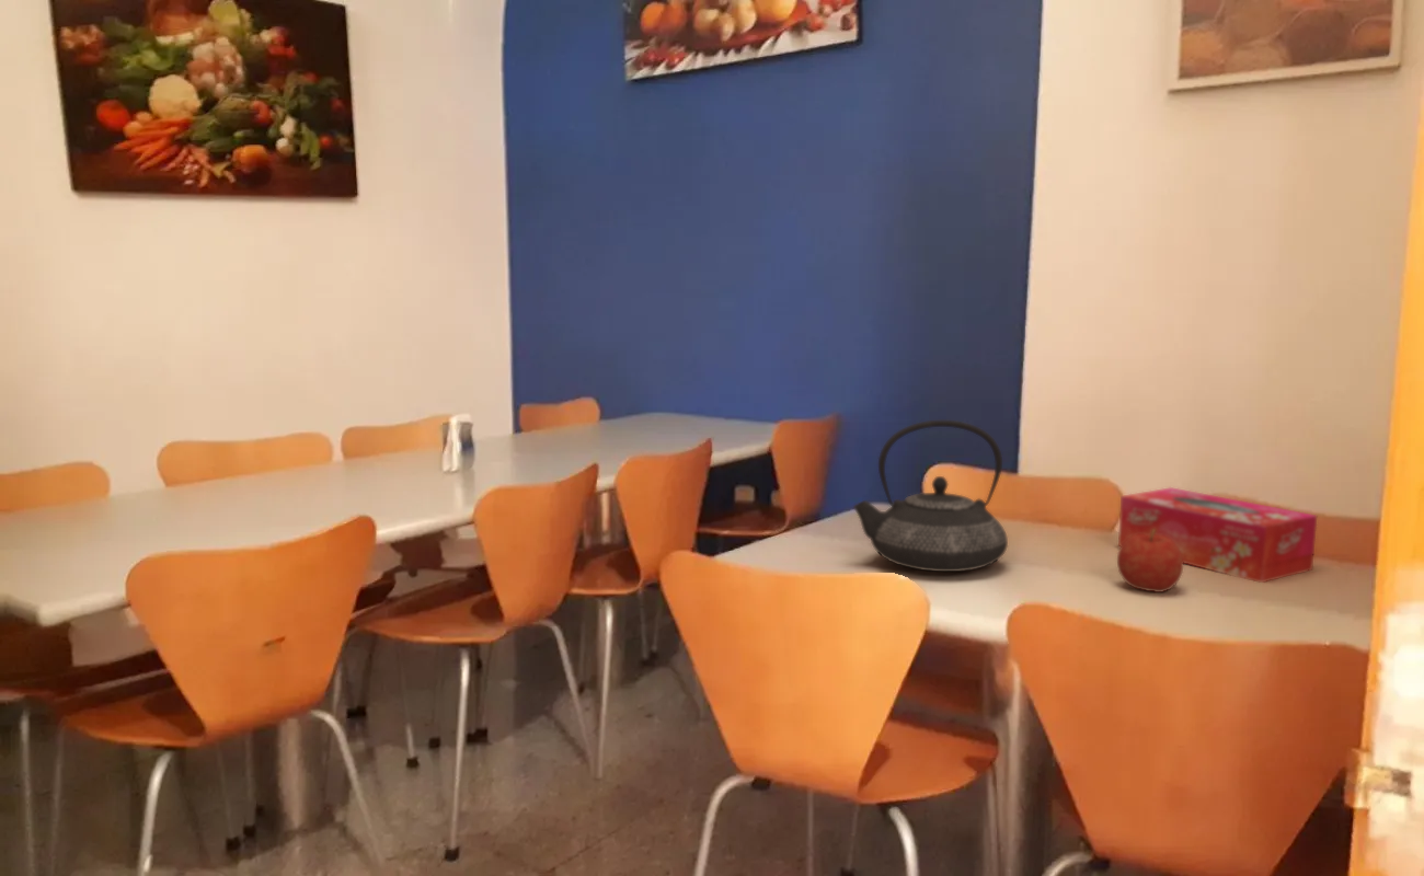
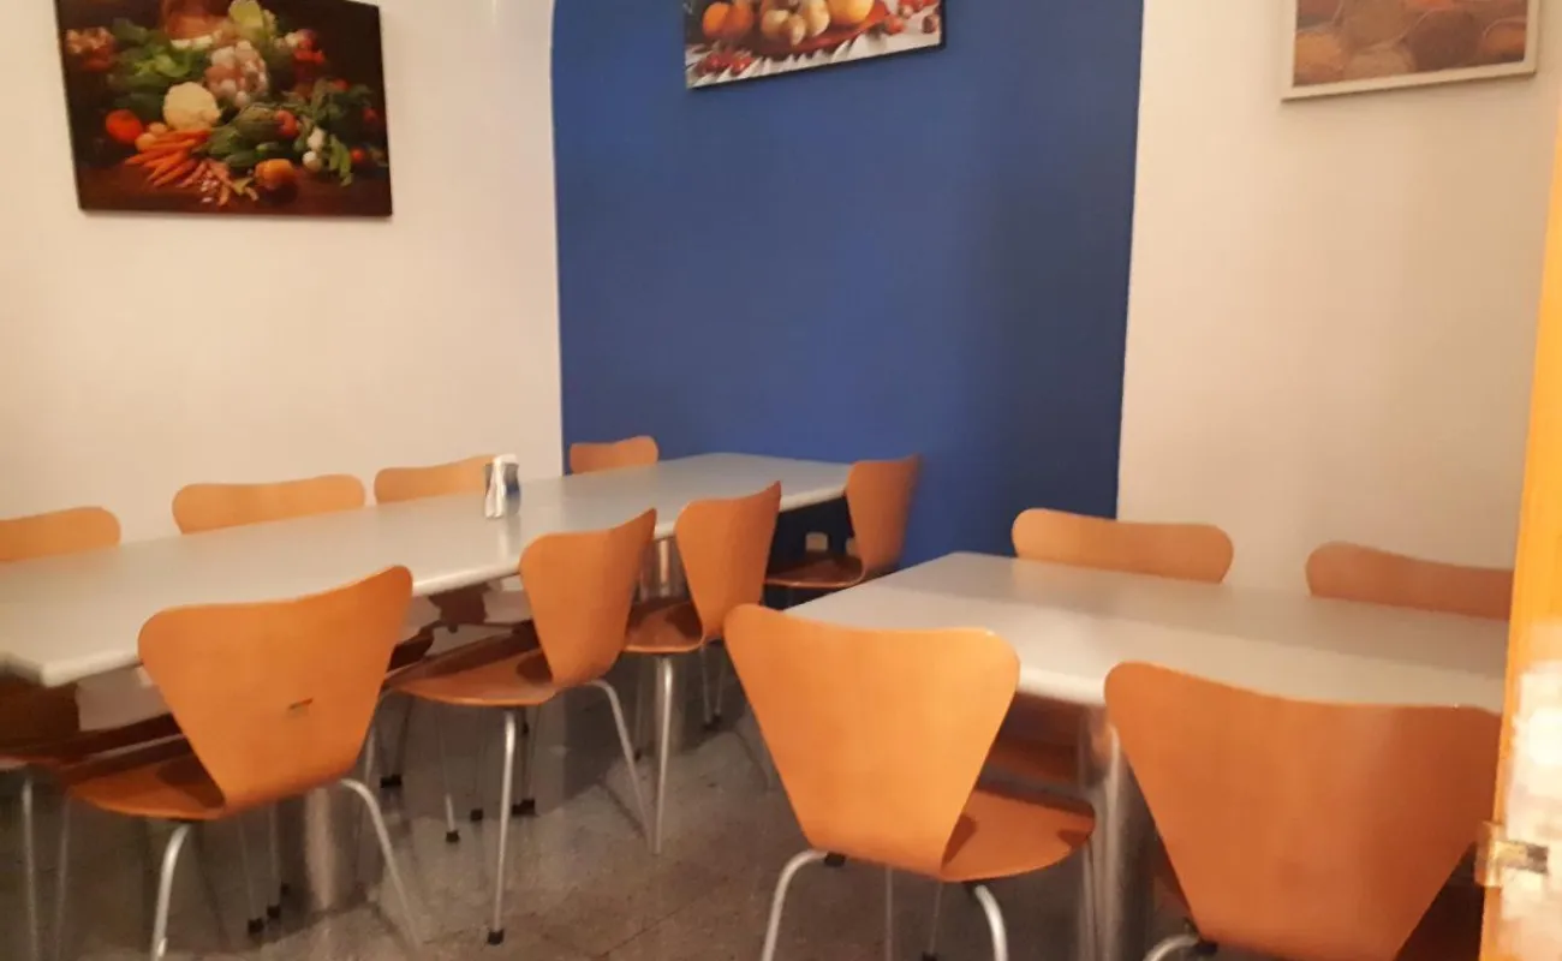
- tissue box [1117,486,1318,584]
- teapot [852,419,1009,573]
- fruit [1116,529,1184,593]
